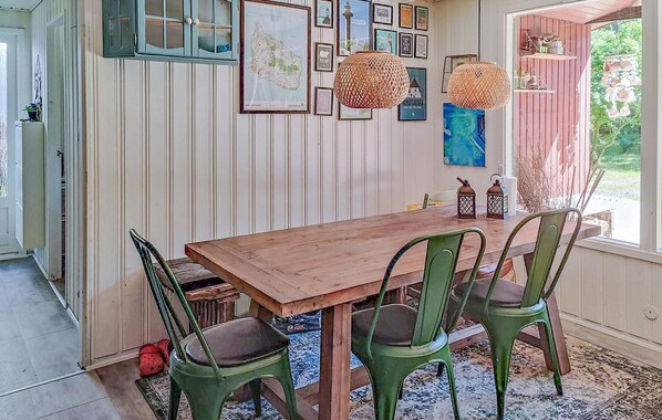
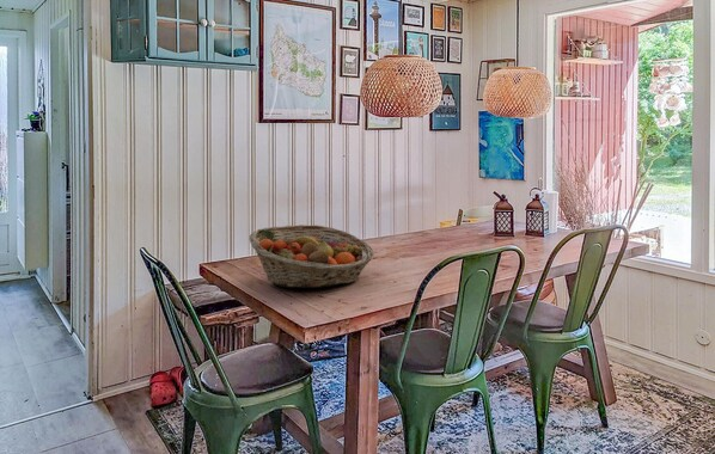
+ fruit basket [248,223,375,289]
